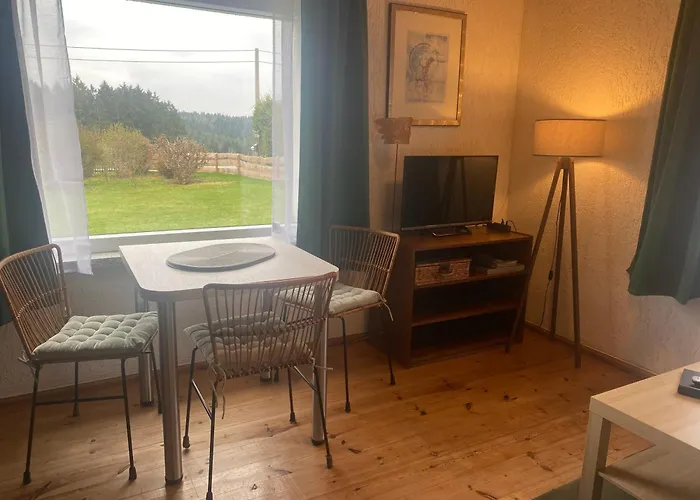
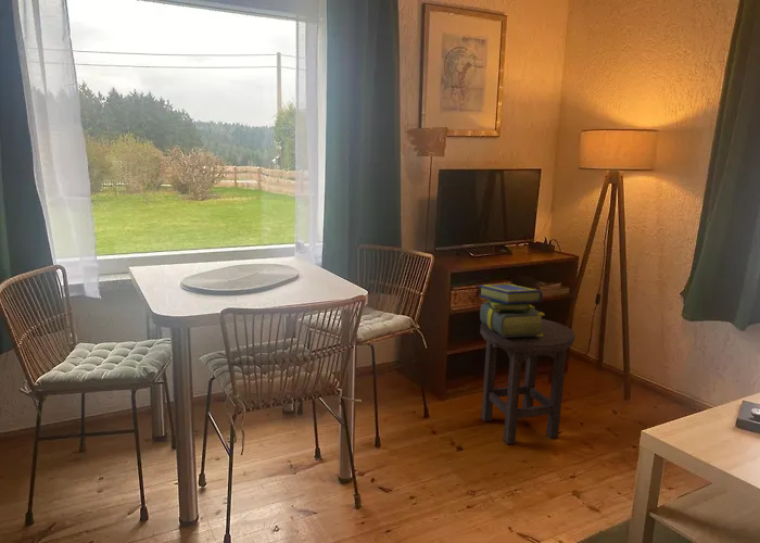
+ stool [479,318,577,445]
+ stack of books [478,282,546,338]
